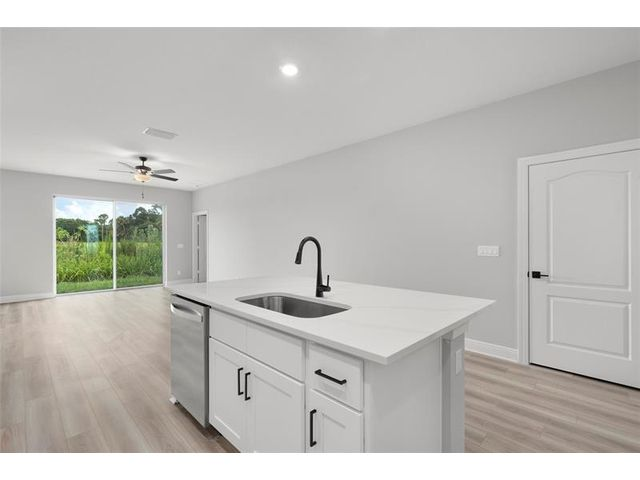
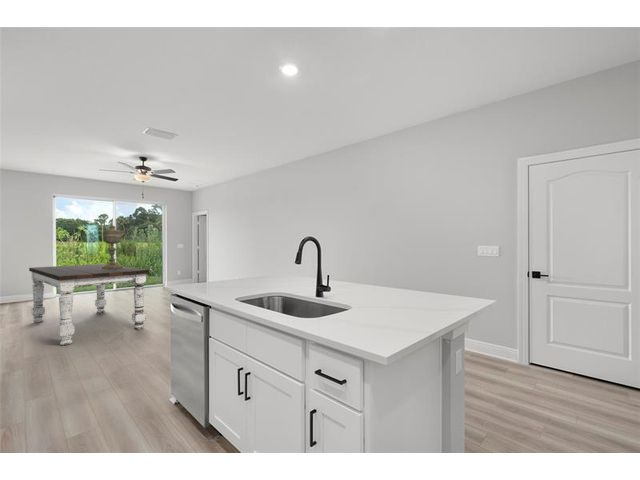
+ dining table [28,263,150,346]
+ decorative urn [100,224,124,269]
